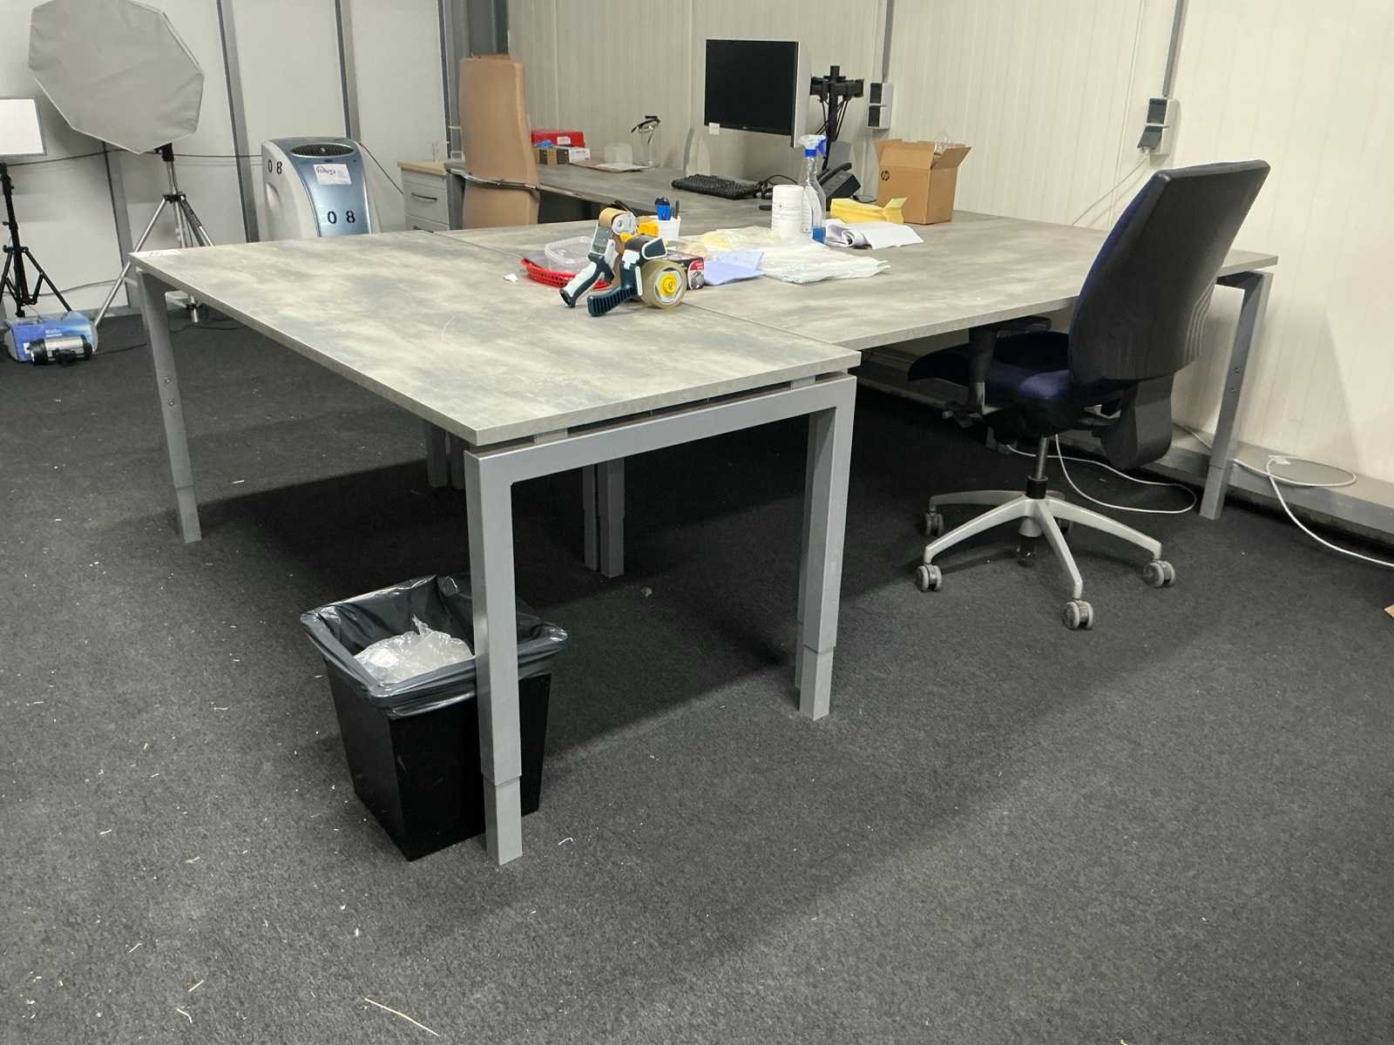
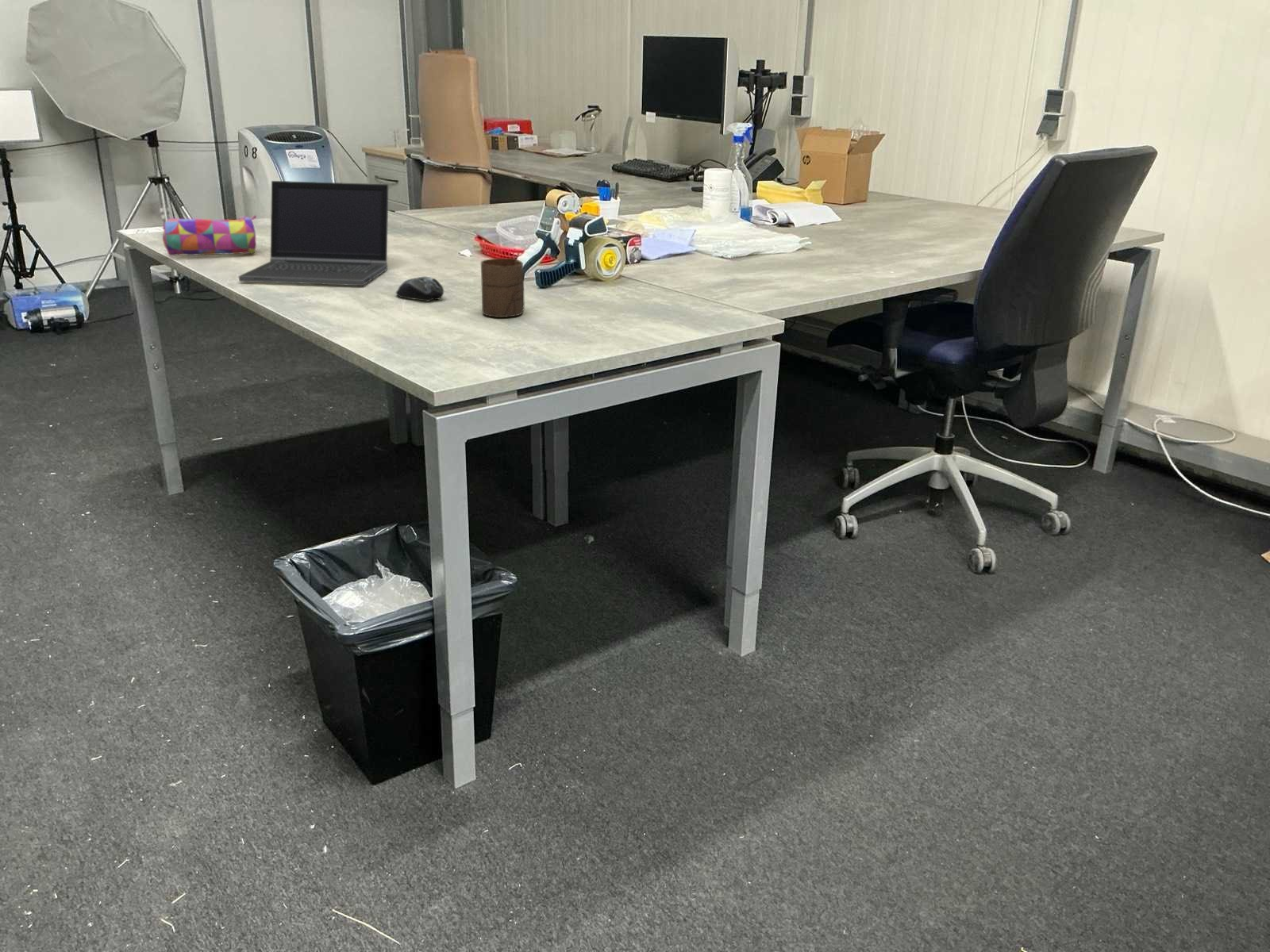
+ laptop computer [238,180,389,286]
+ cup [480,257,525,318]
+ pencil case [162,215,257,257]
+ computer mouse [395,276,444,302]
